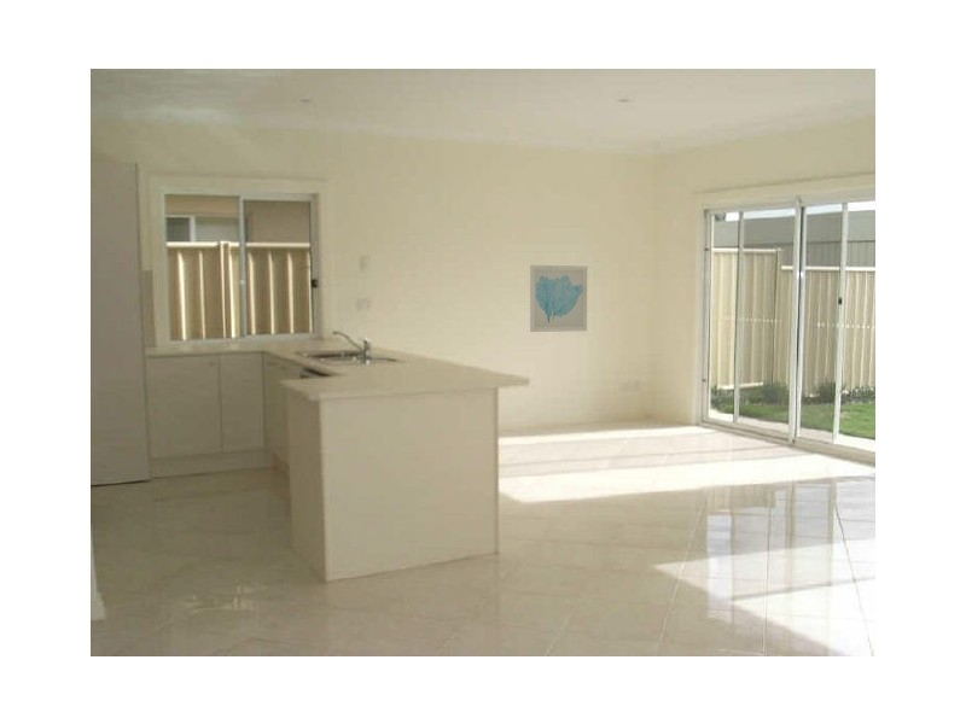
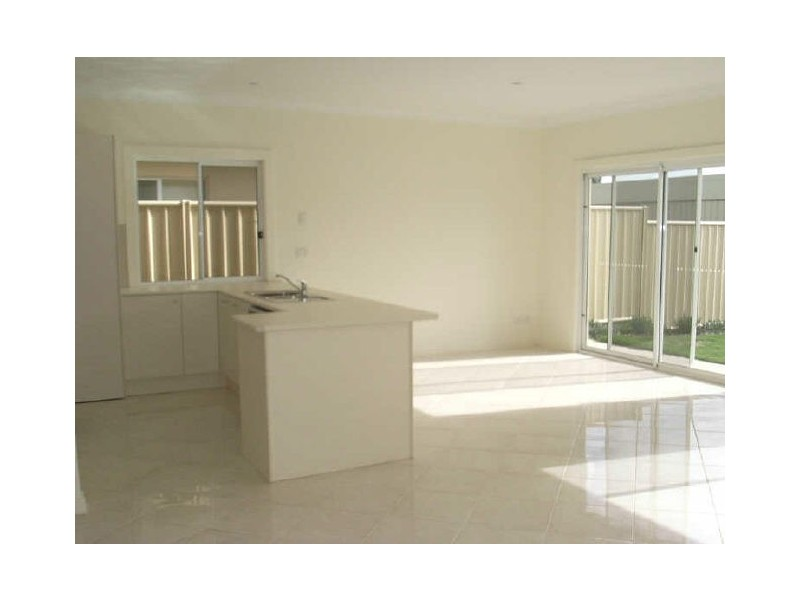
- wall art [529,264,588,333]
